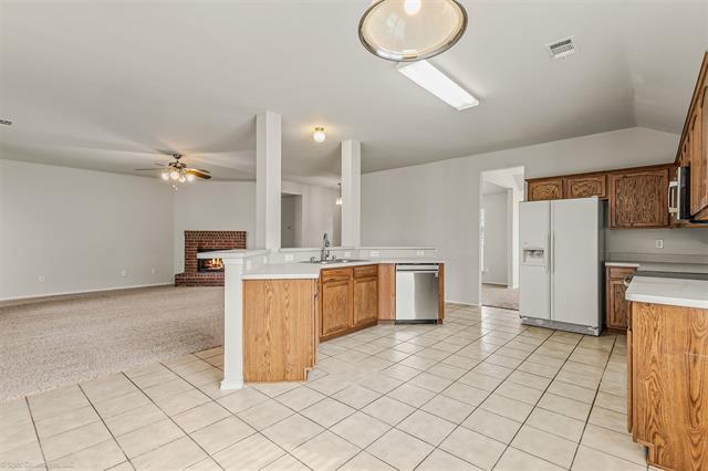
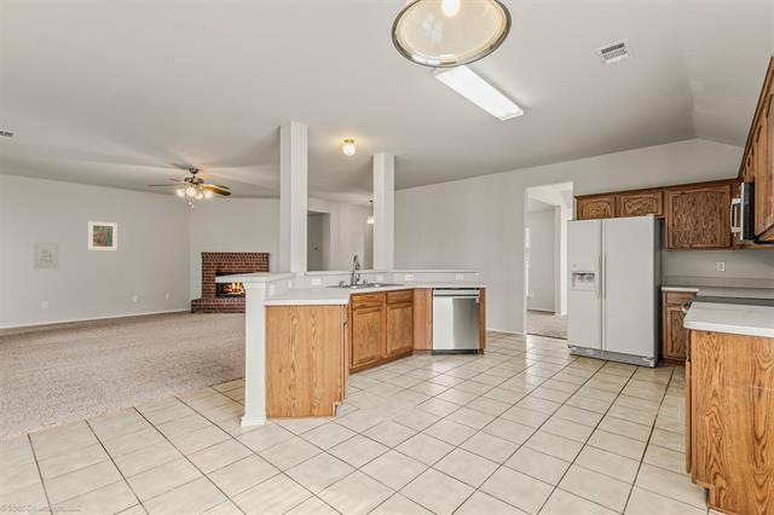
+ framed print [87,220,119,251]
+ wall art [33,241,60,270]
